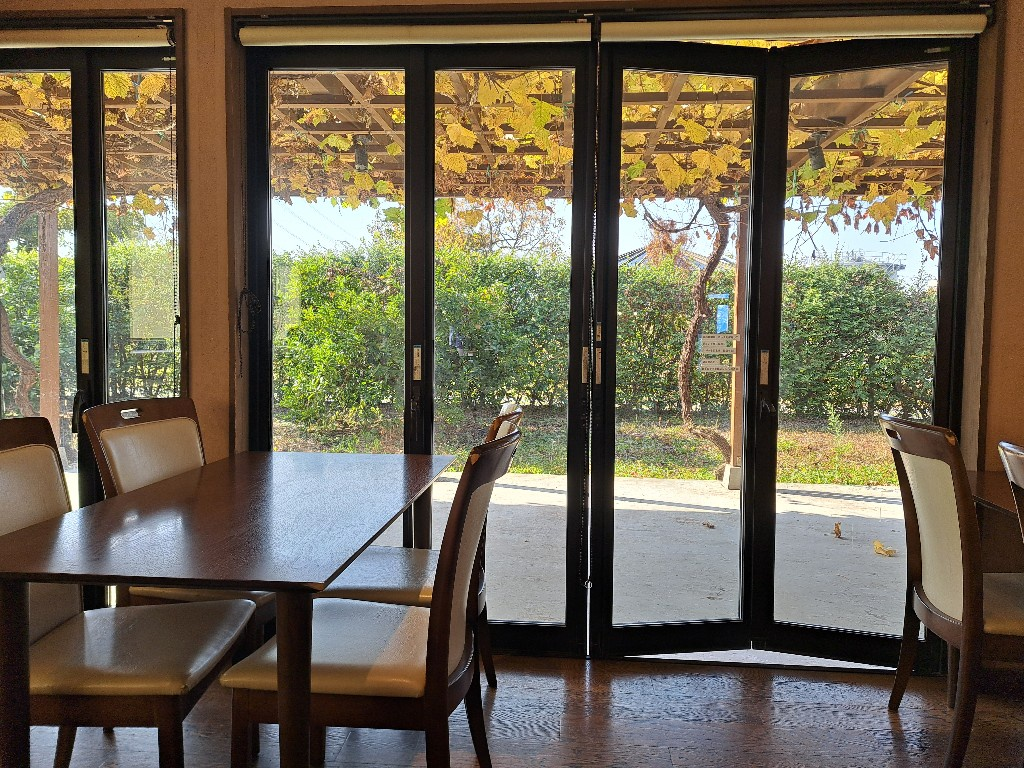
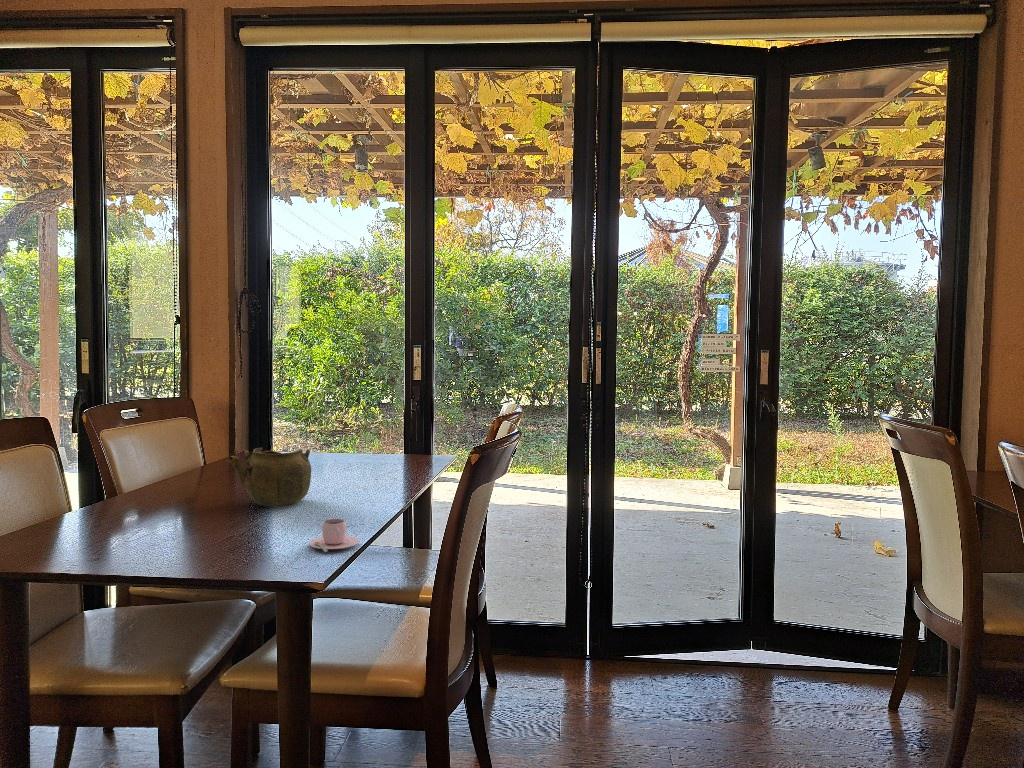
+ teapot [226,447,312,507]
+ teacup [308,518,360,553]
